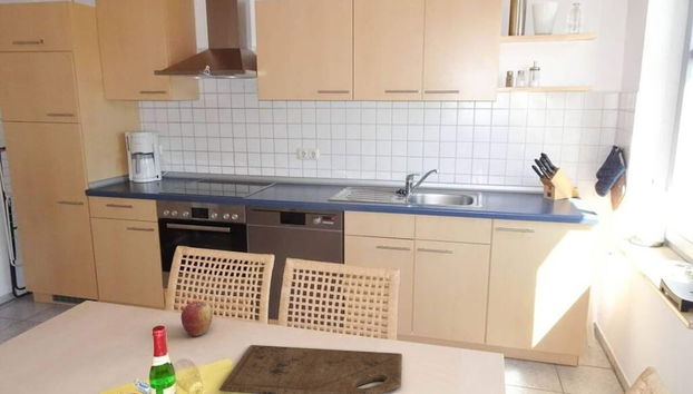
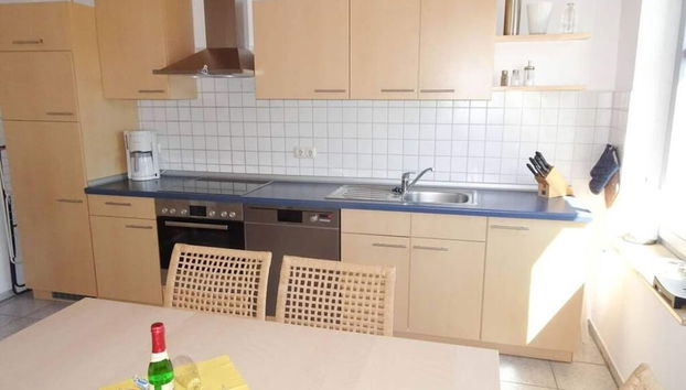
- apple [180,301,214,337]
- cutting board [217,344,403,394]
